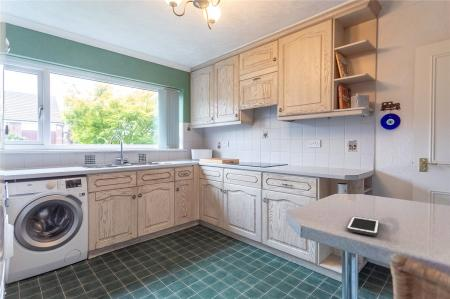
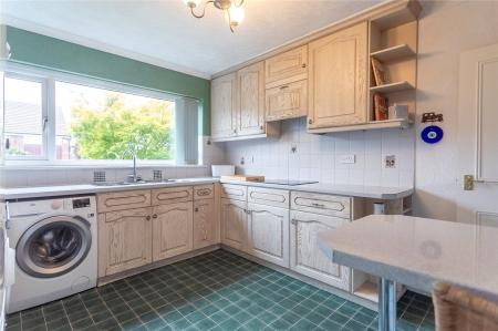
- cell phone [346,215,380,237]
